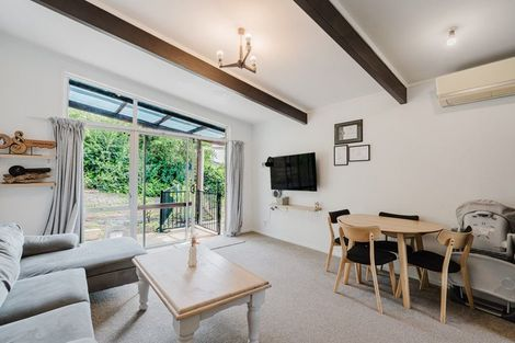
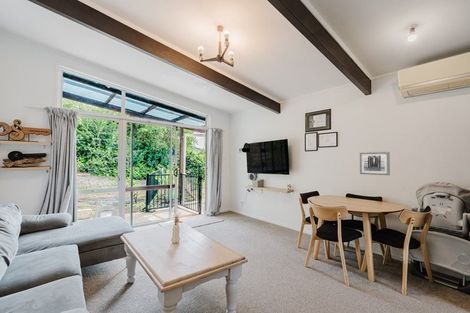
+ wall art [359,151,391,176]
